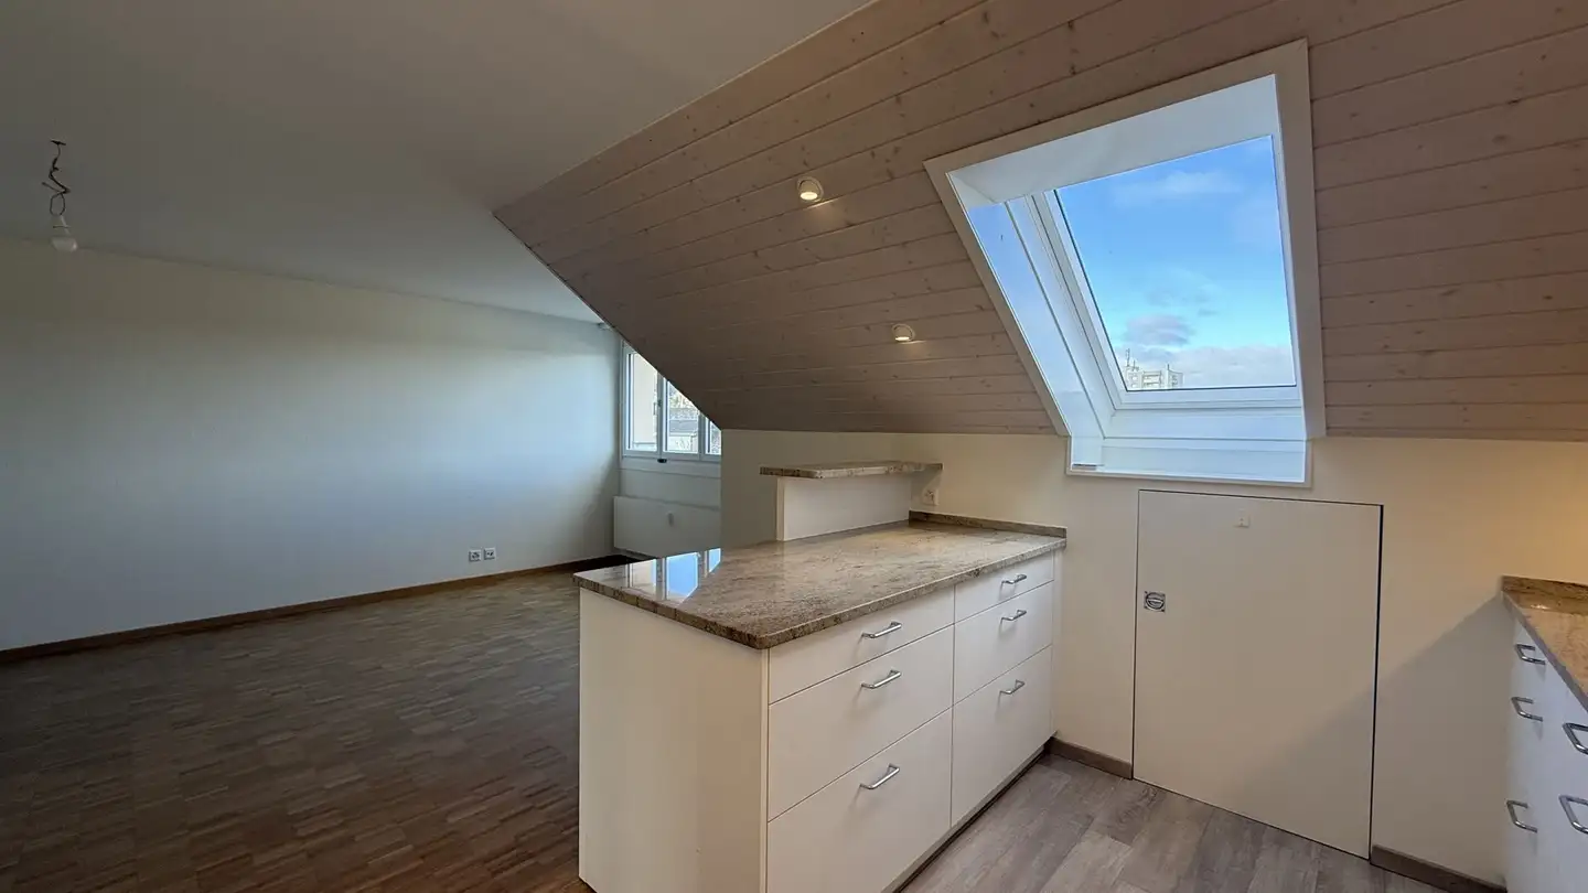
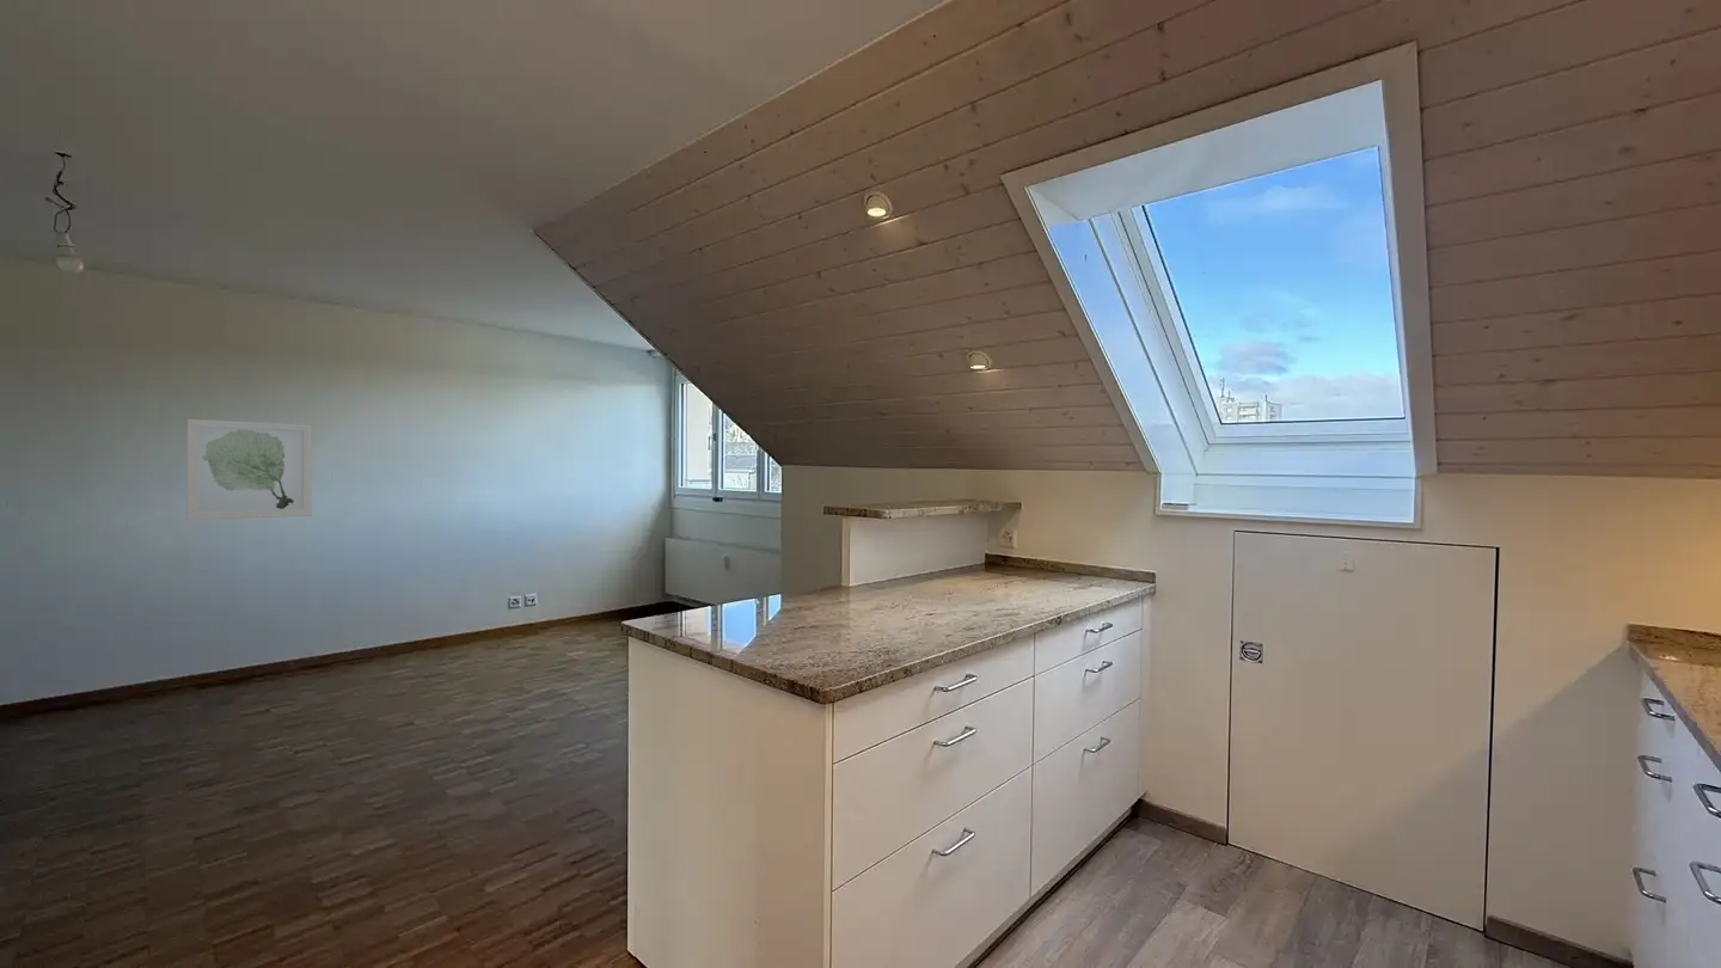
+ wall art [186,418,313,521]
